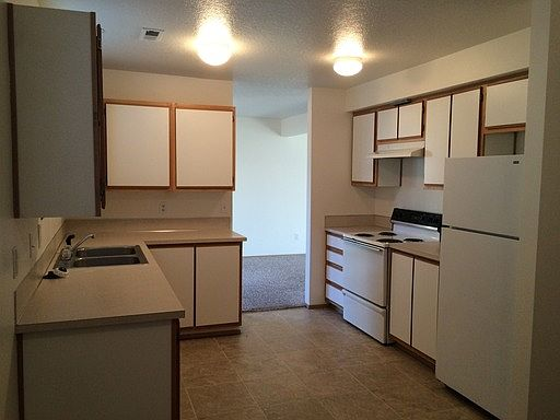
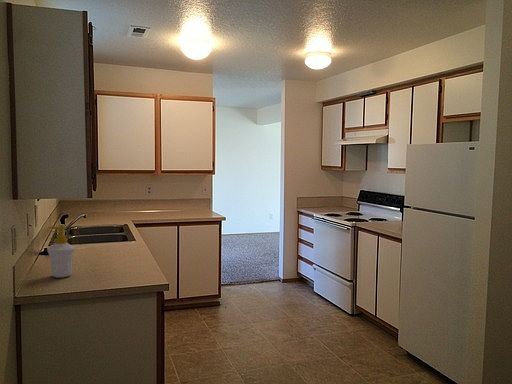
+ soap bottle [46,225,76,279]
